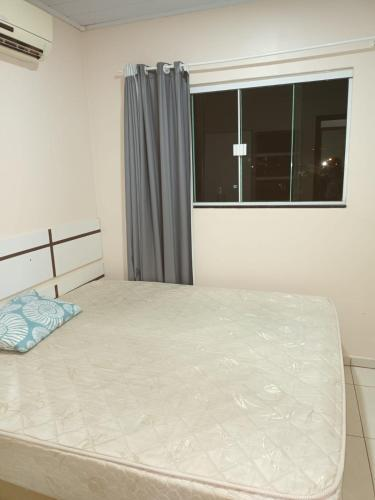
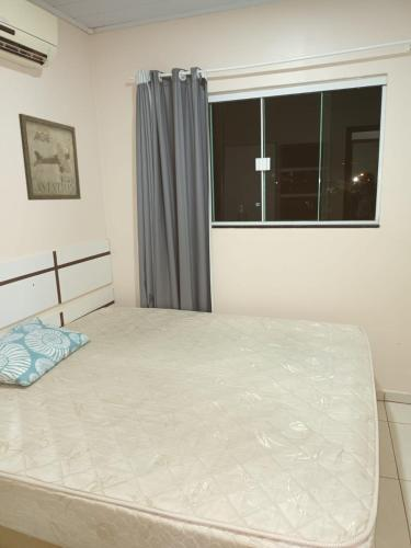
+ wall art [18,113,82,202]
